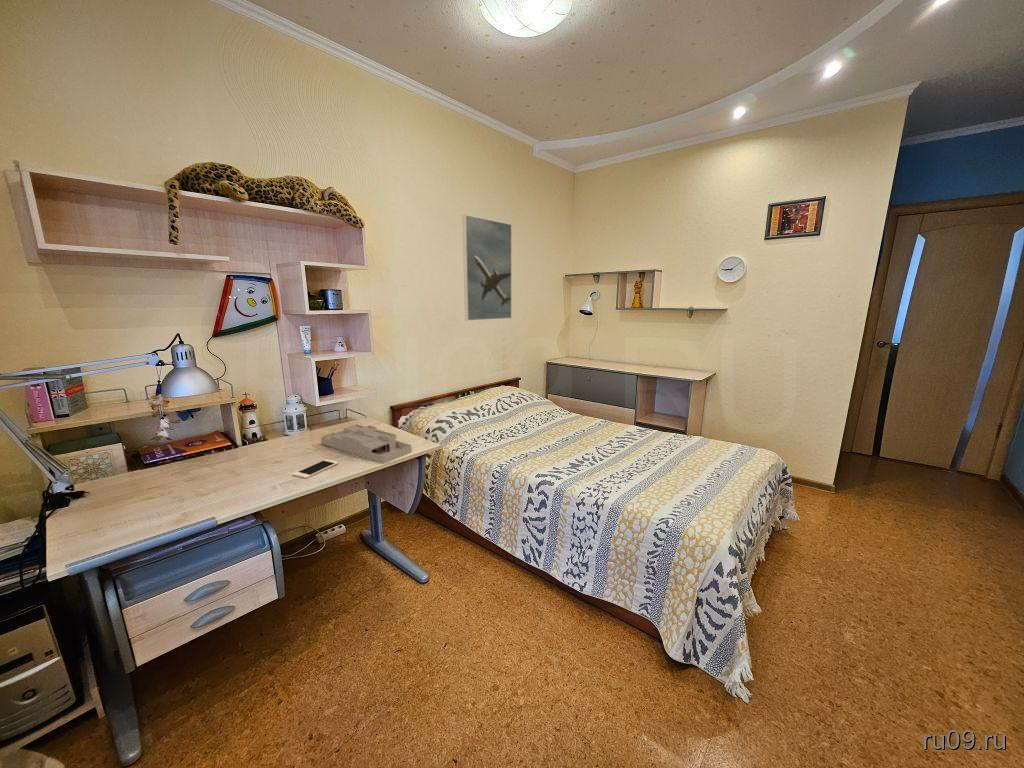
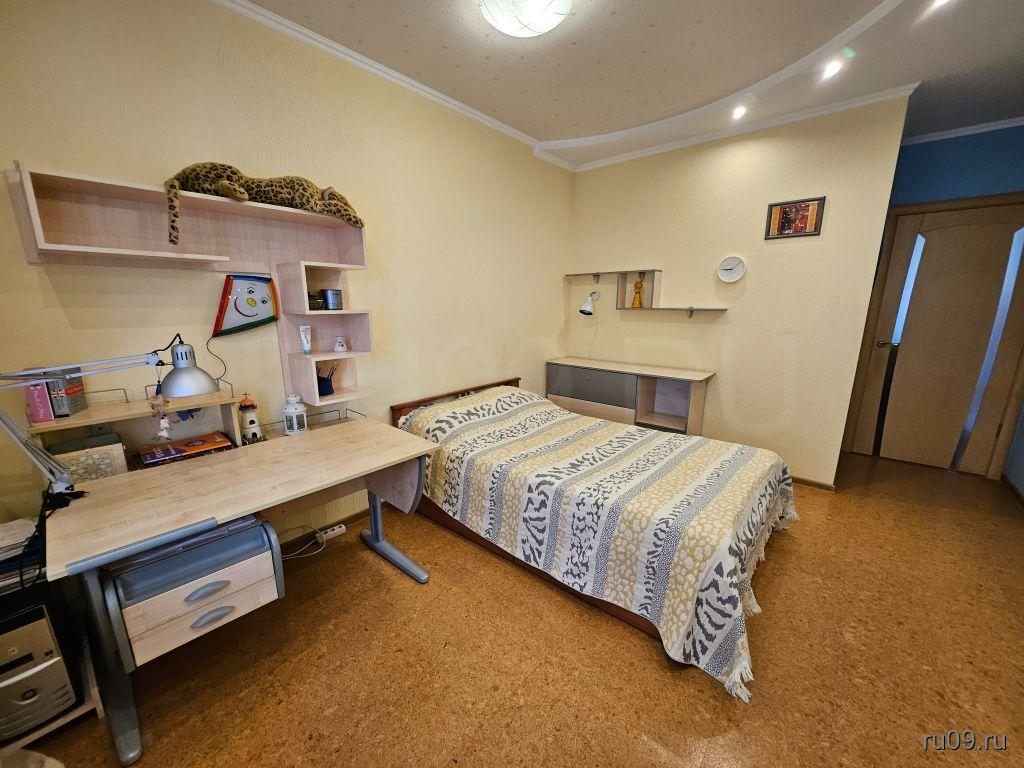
- cell phone [292,458,339,479]
- desk organizer [320,423,413,465]
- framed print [462,213,513,322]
